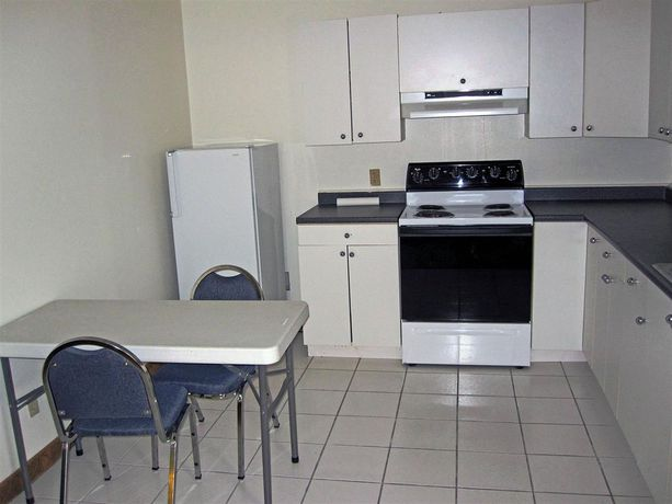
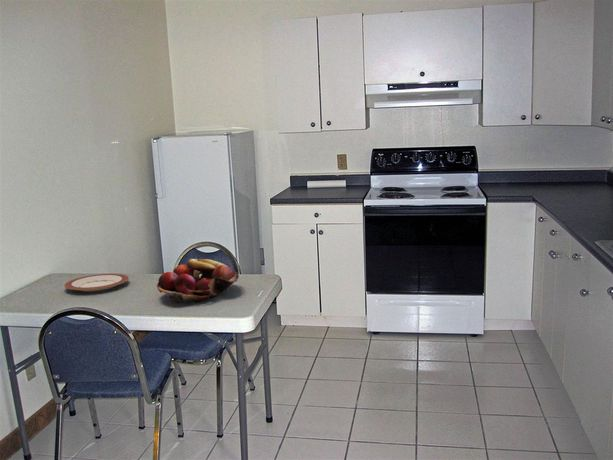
+ fruit basket [156,258,240,304]
+ plate [63,273,130,292]
